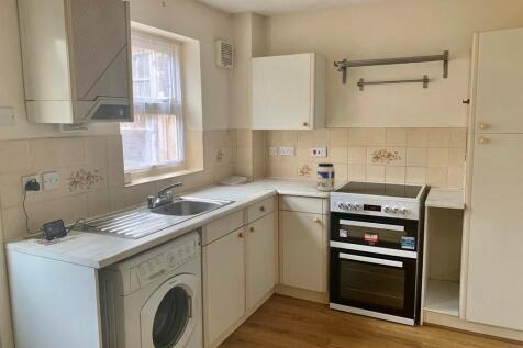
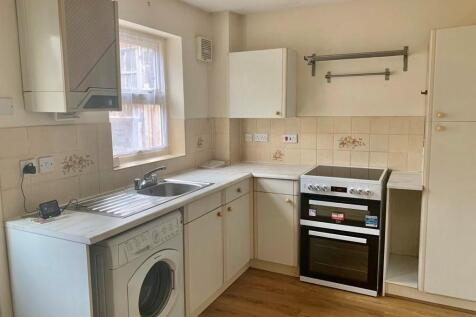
- jar [316,162,336,192]
